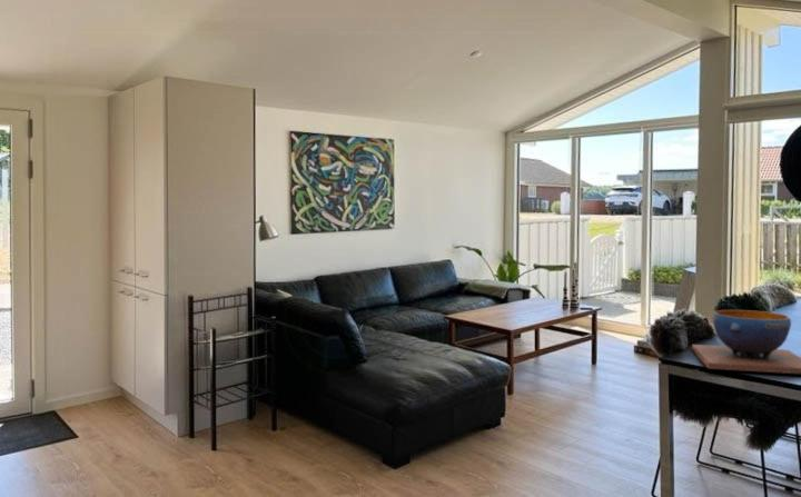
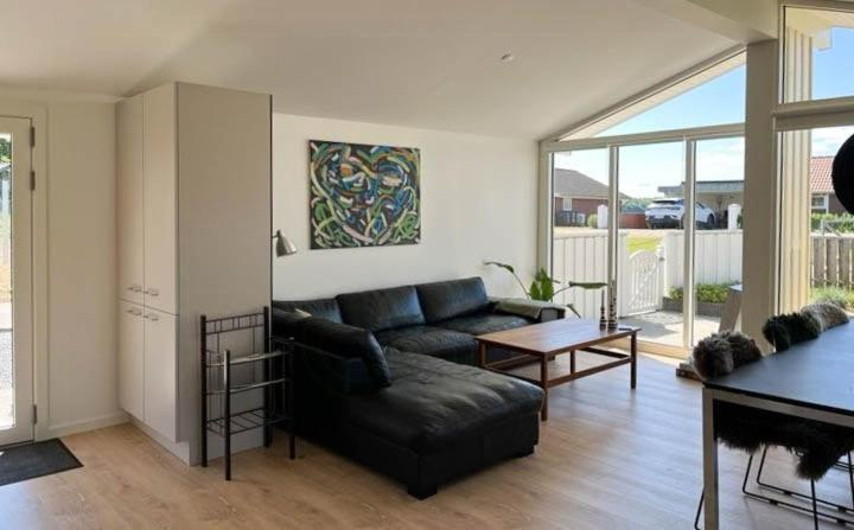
- decorative bowl [691,309,801,375]
